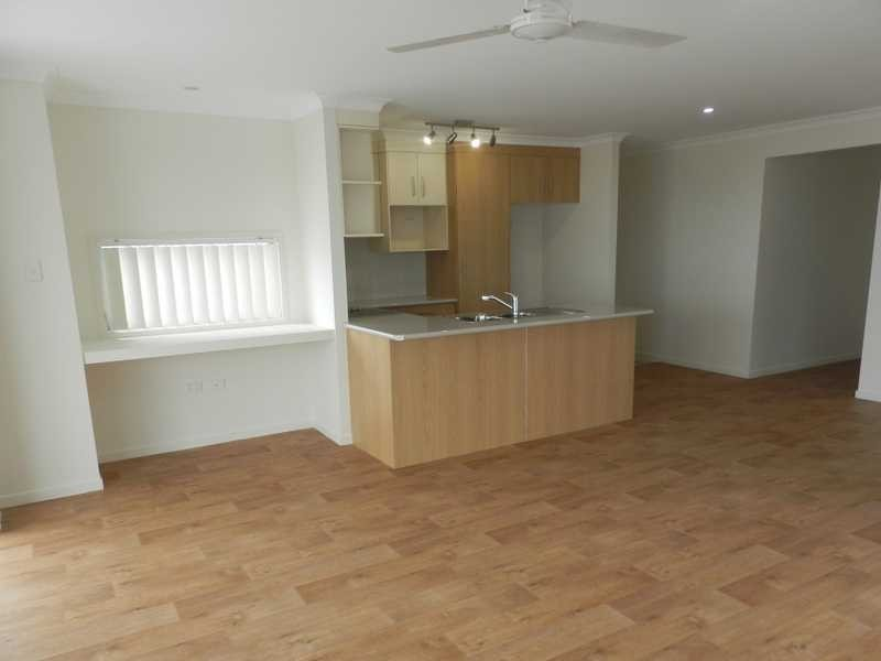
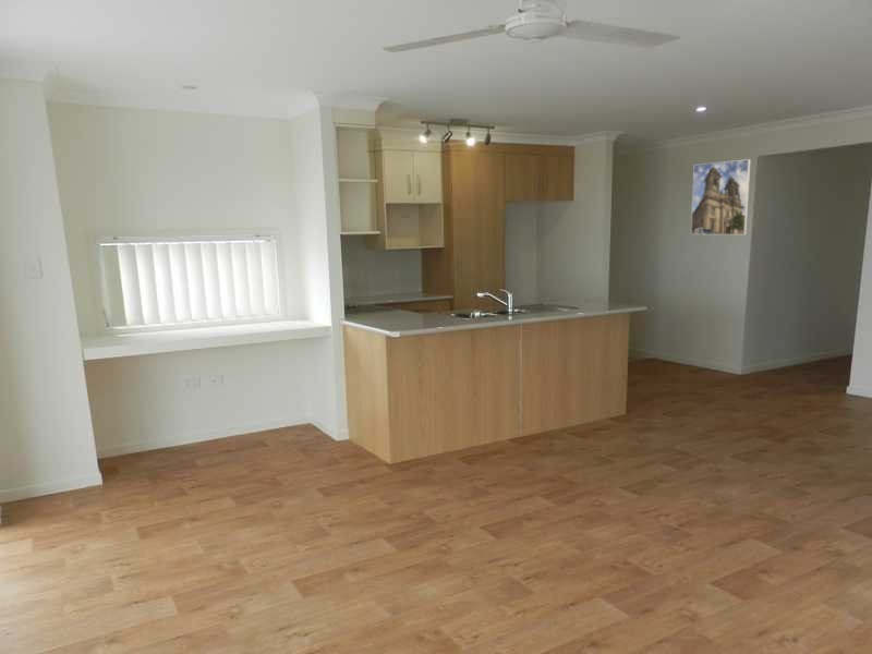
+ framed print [690,158,752,235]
